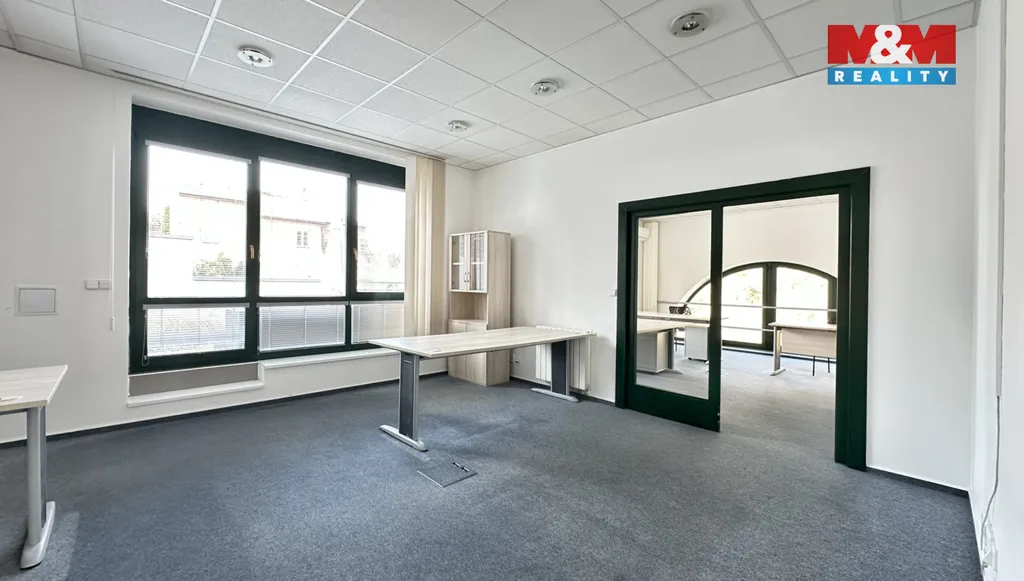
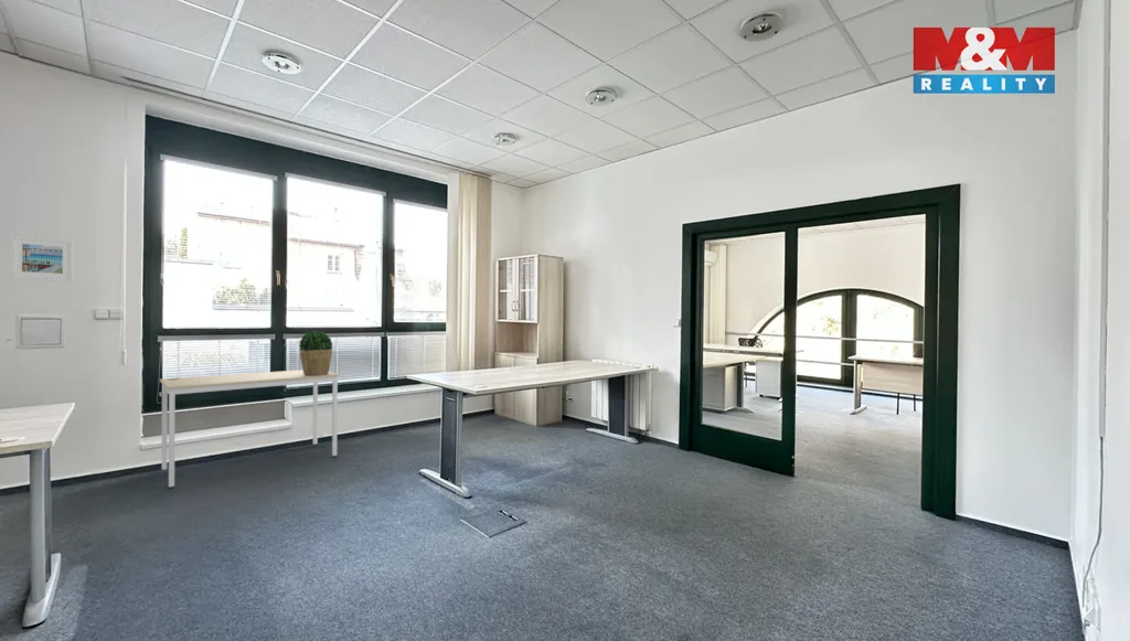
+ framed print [9,234,75,282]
+ desk [159,368,341,489]
+ potted plant [298,330,333,375]
